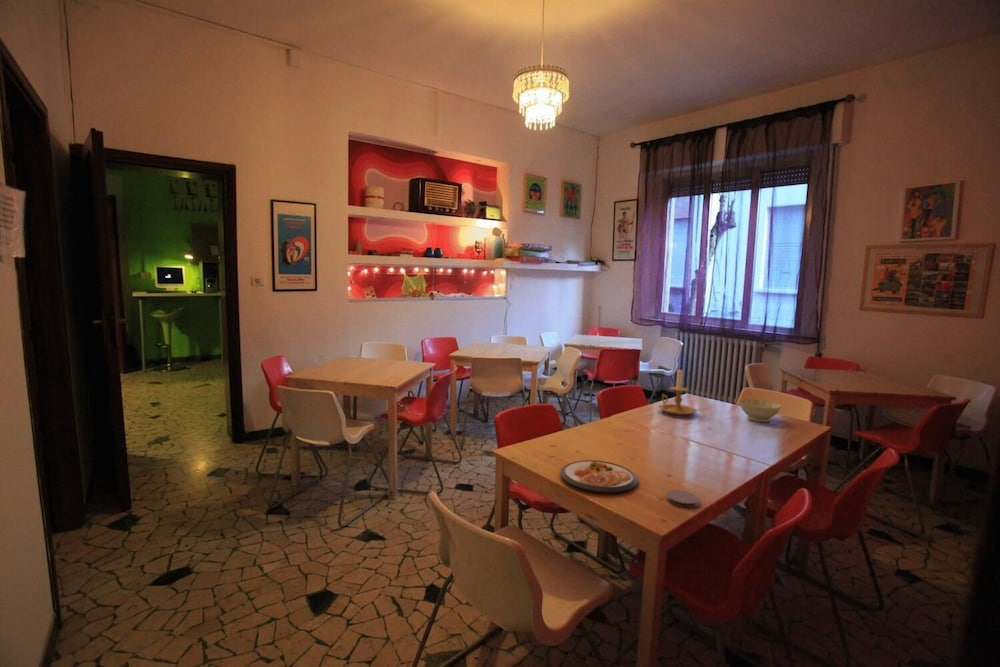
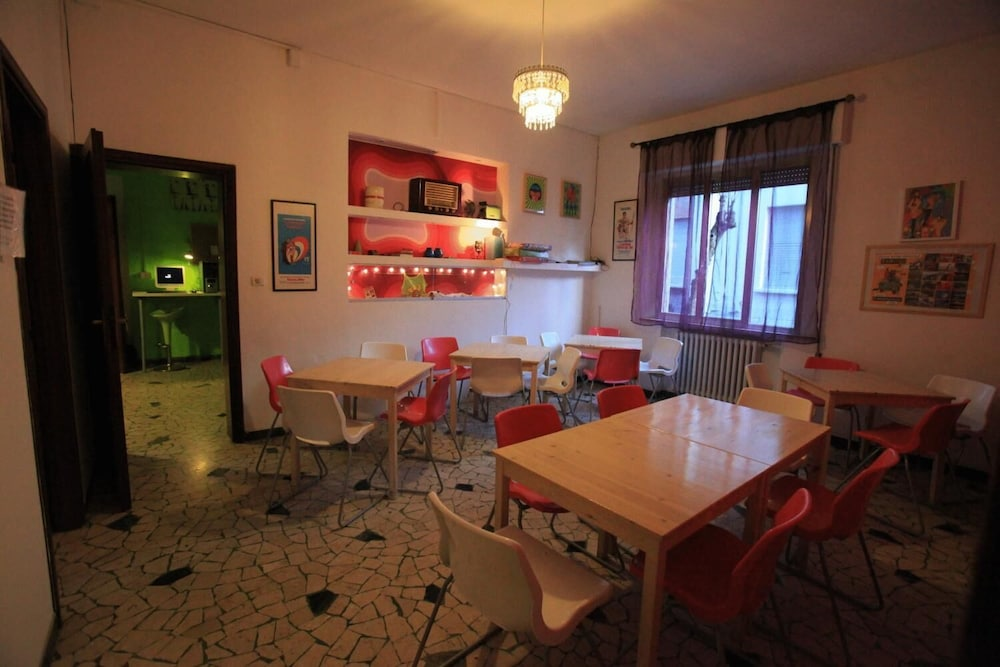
- candle holder [658,367,698,416]
- dish [559,459,639,494]
- coaster [666,489,700,508]
- bowl [738,398,782,423]
